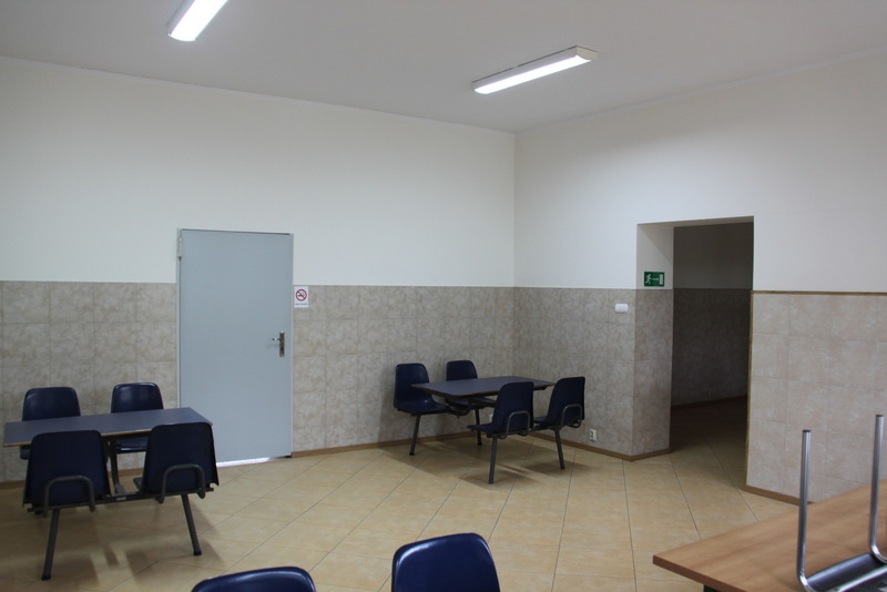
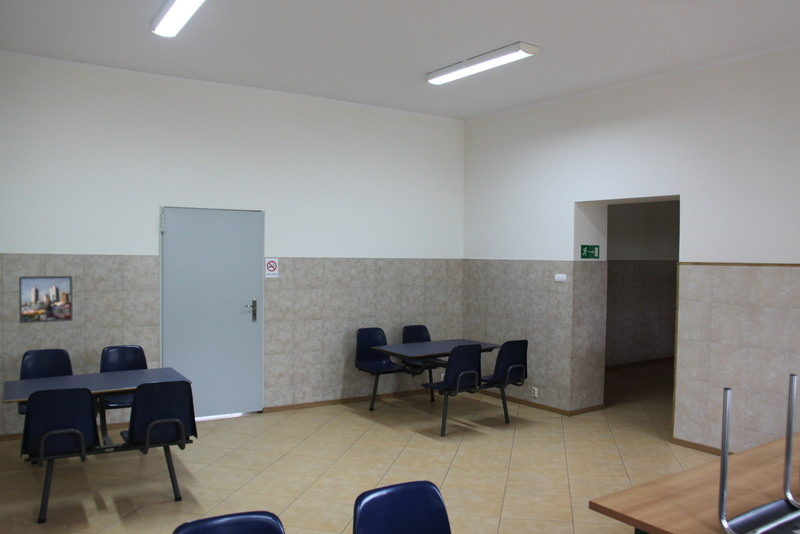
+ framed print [18,275,73,324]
